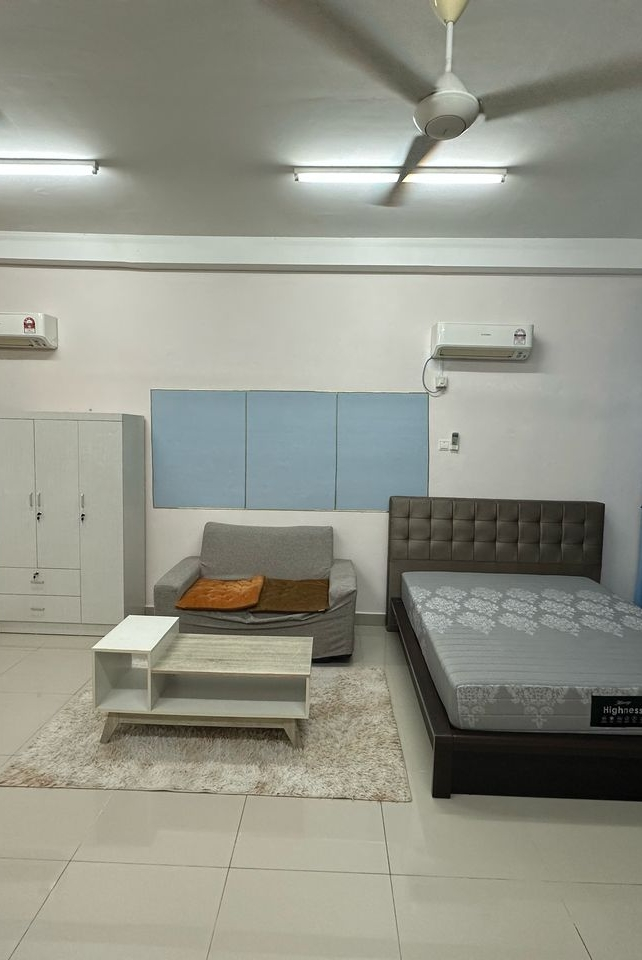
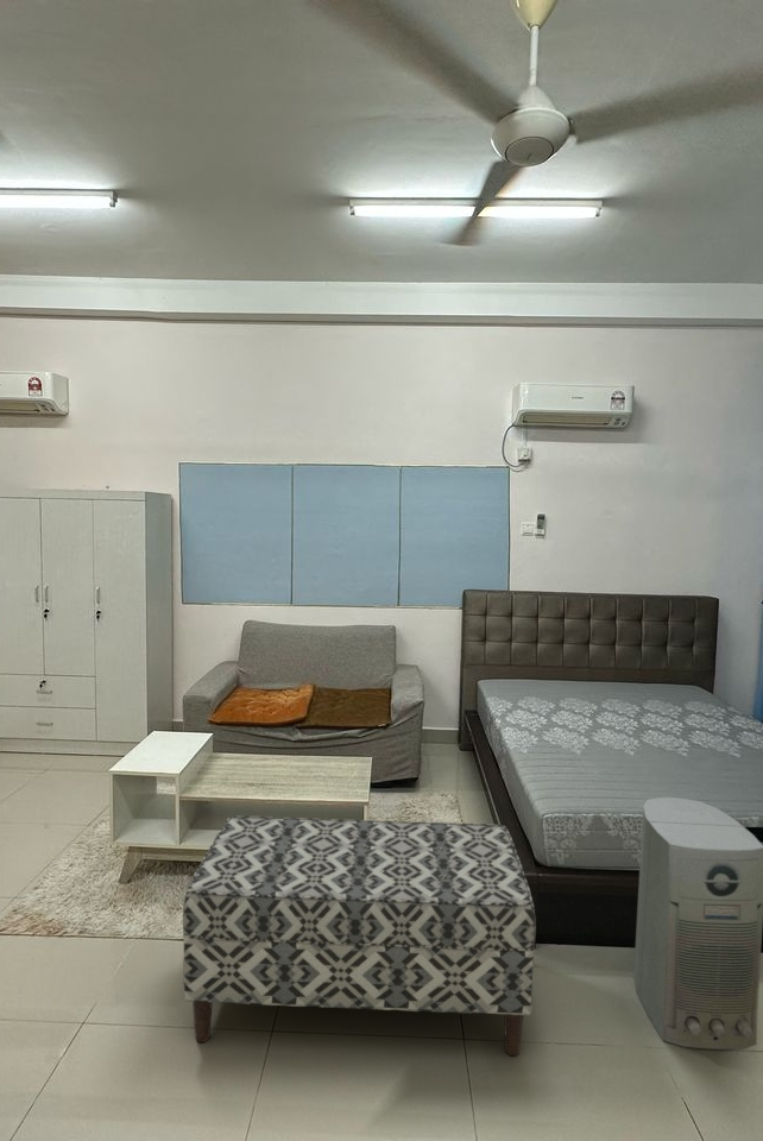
+ bench [182,815,537,1058]
+ air purifier [632,796,763,1051]
